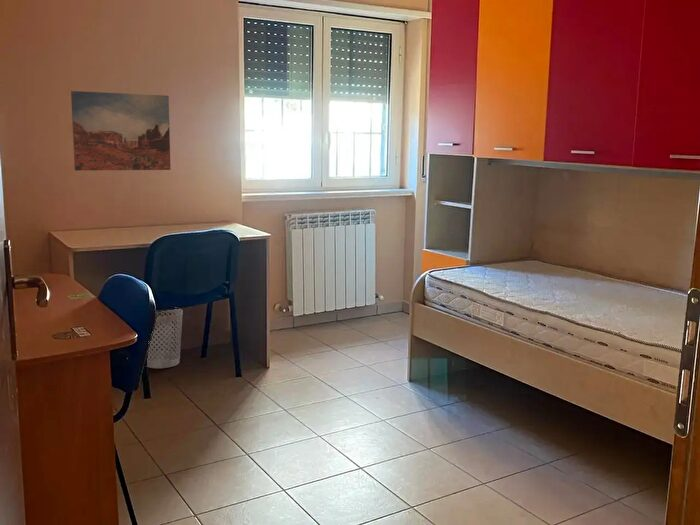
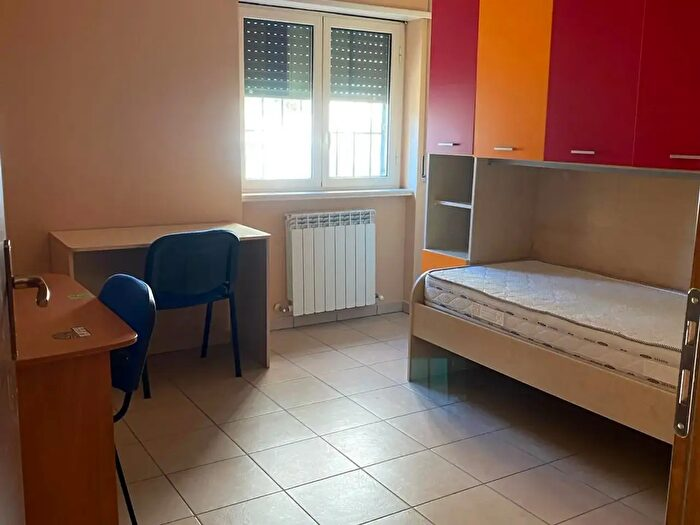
- wall art [70,90,171,171]
- wastebasket [146,308,184,369]
